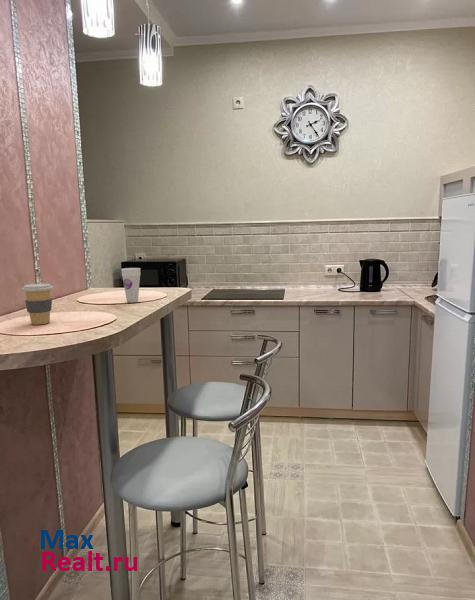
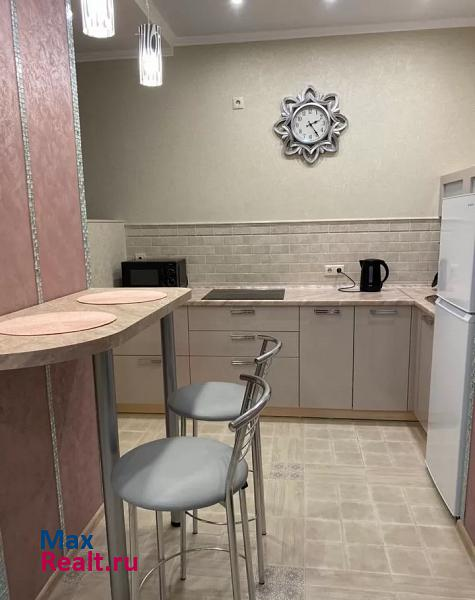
- coffee cup [21,283,54,326]
- cup [120,267,141,304]
